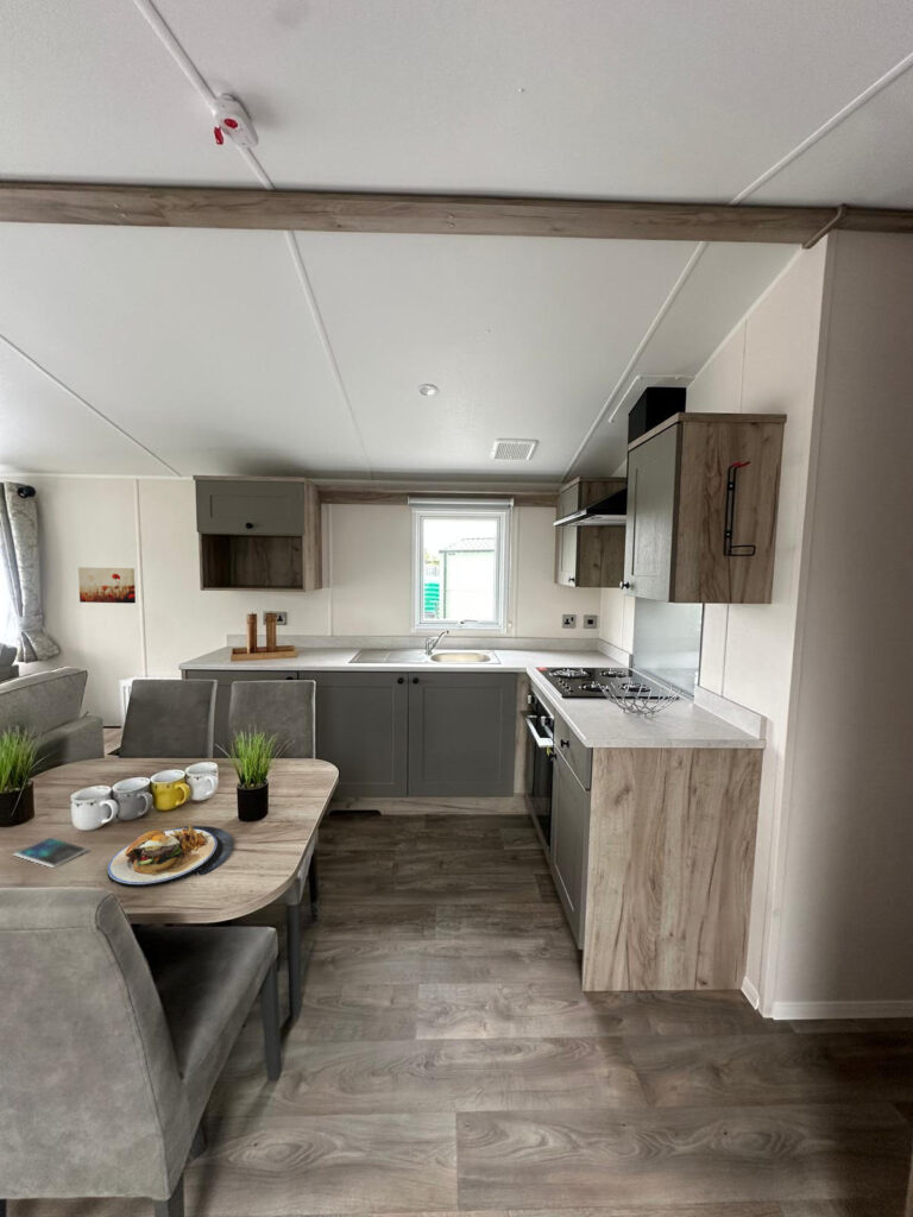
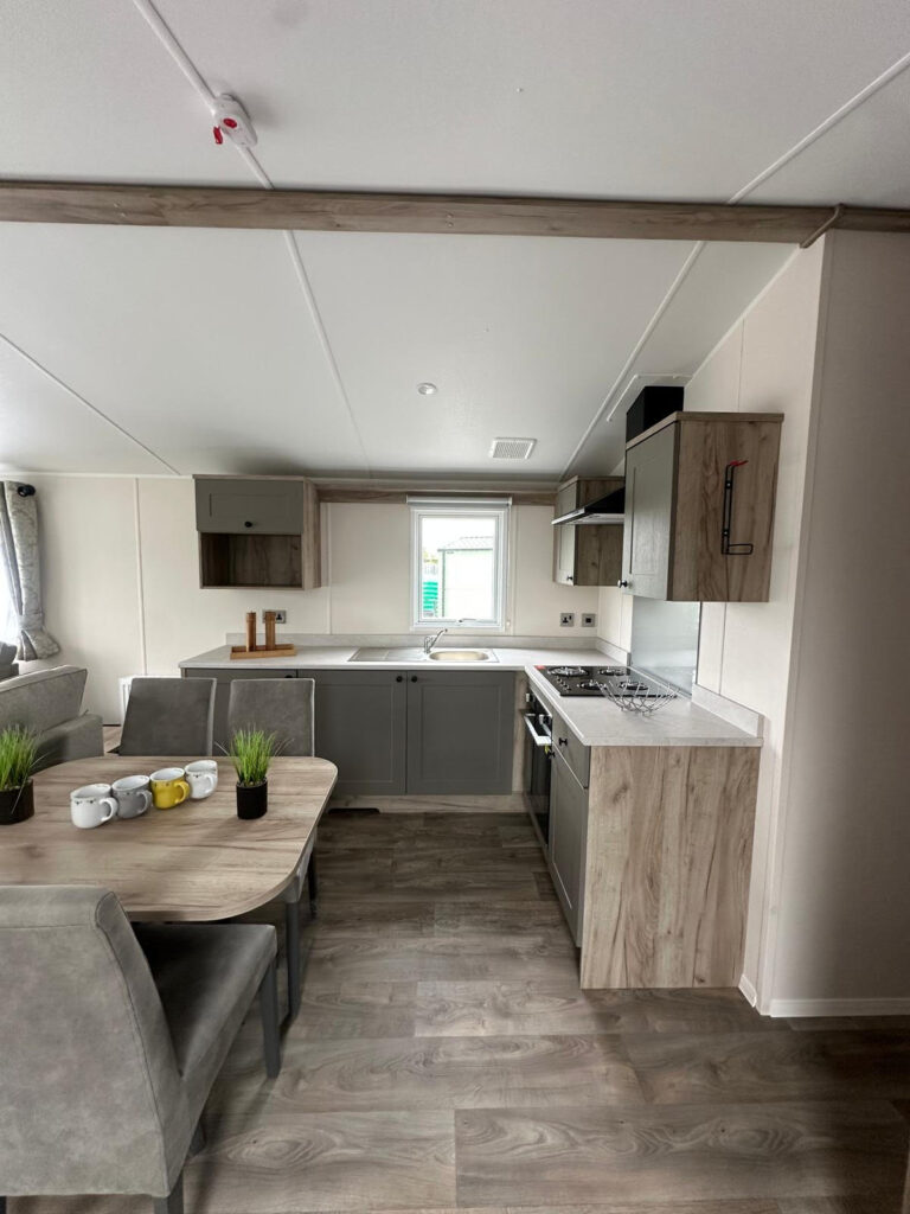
- smartphone [12,835,90,869]
- wall art [77,566,137,605]
- plate [107,825,234,889]
